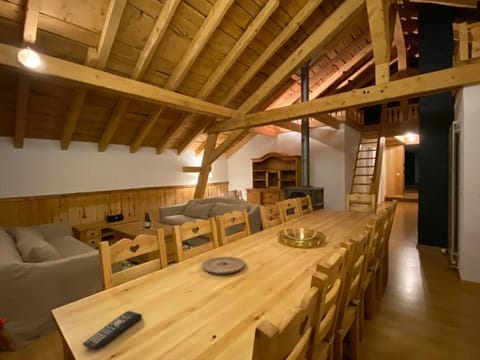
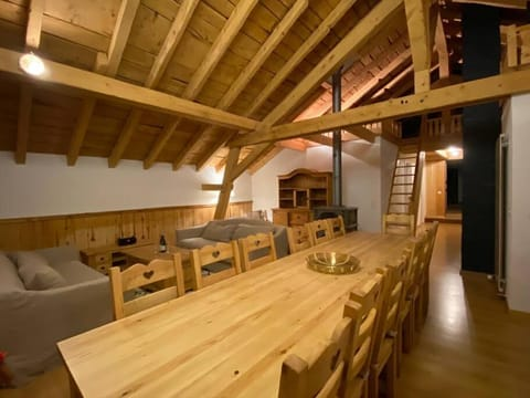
- remote control [82,310,143,351]
- plate [201,256,246,275]
